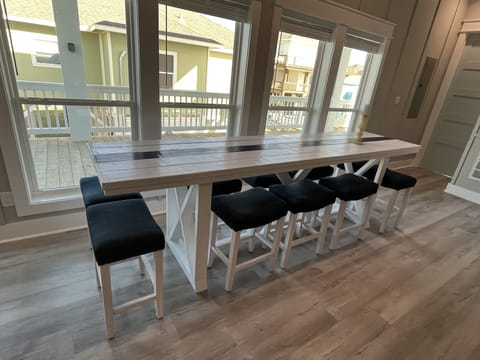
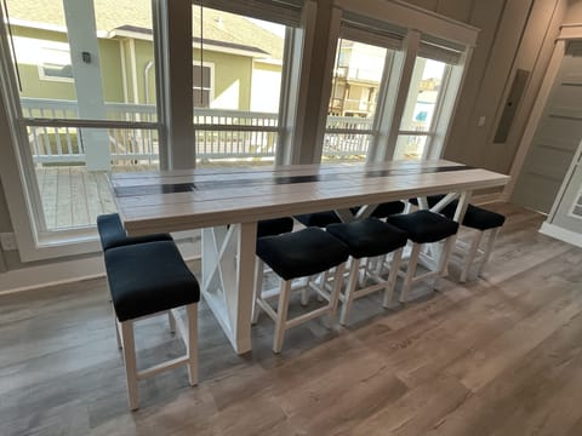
- candle holder [351,104,372,145]
